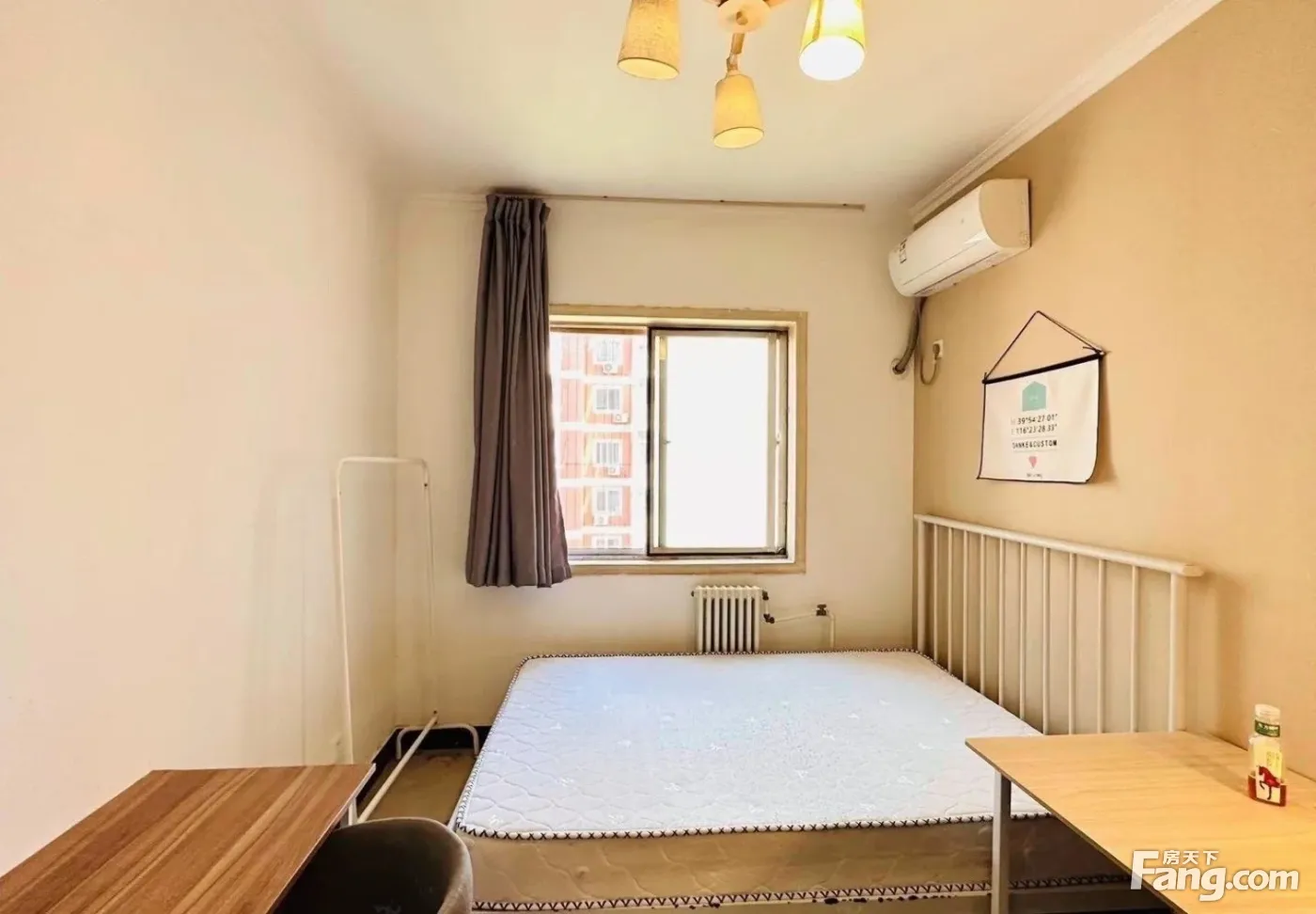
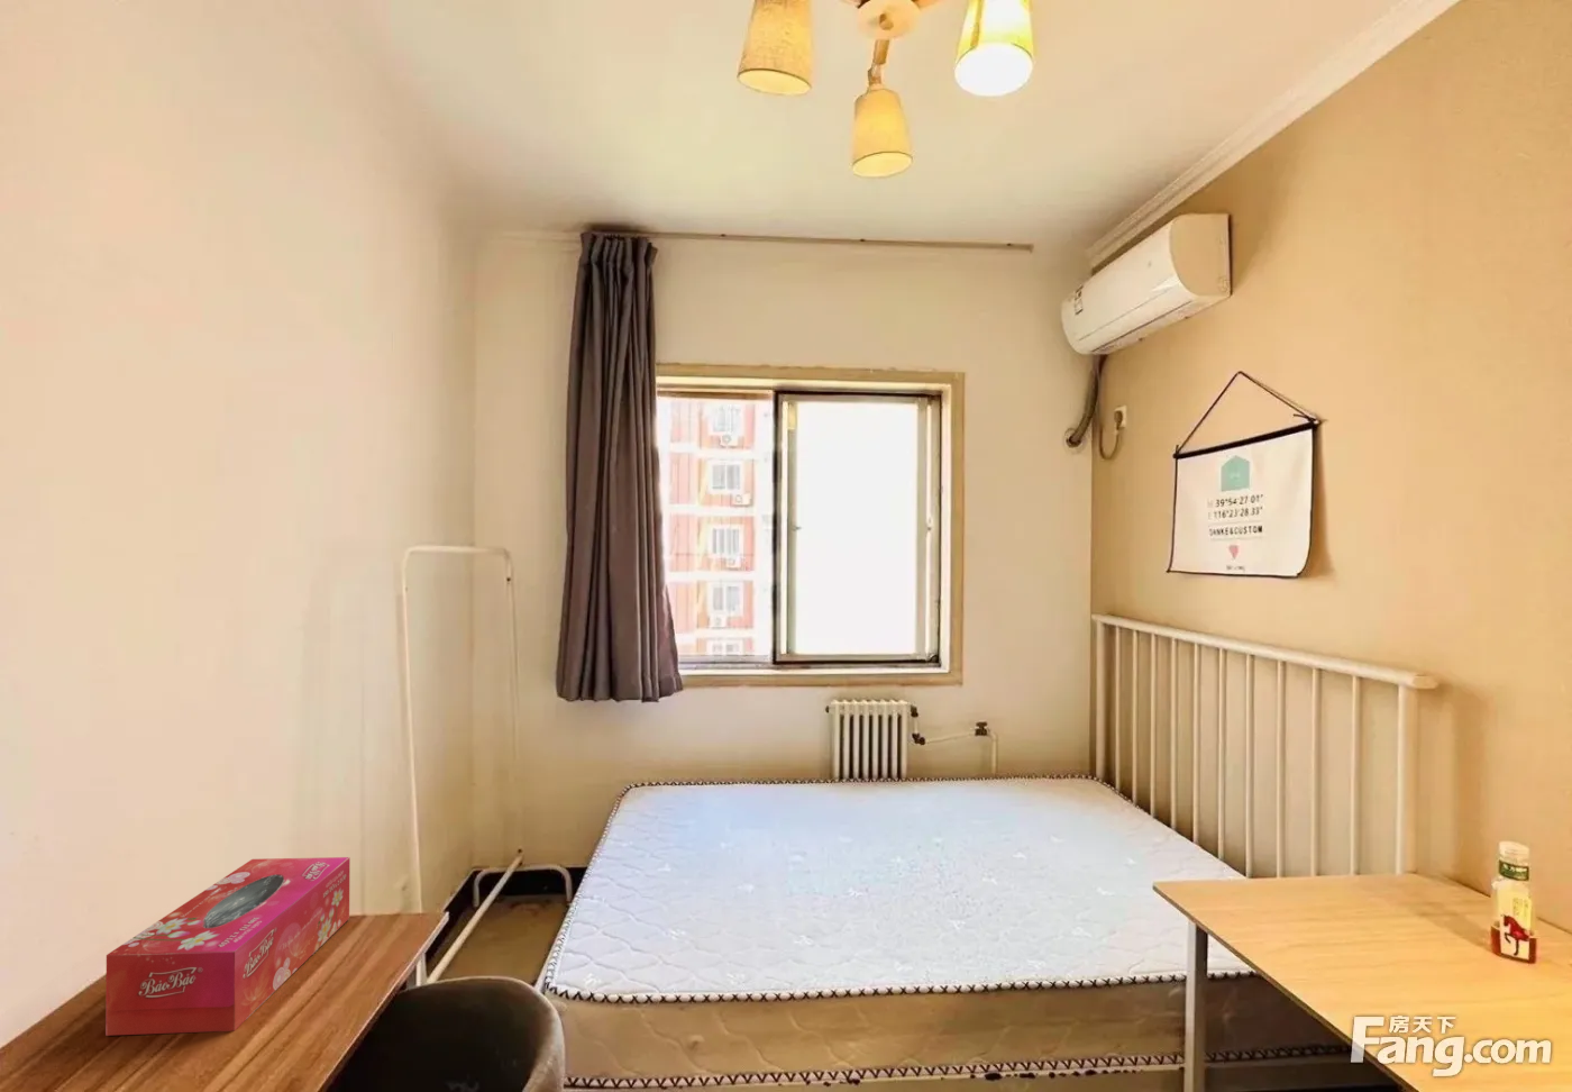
+ tissue box [104,857,351,1037]
